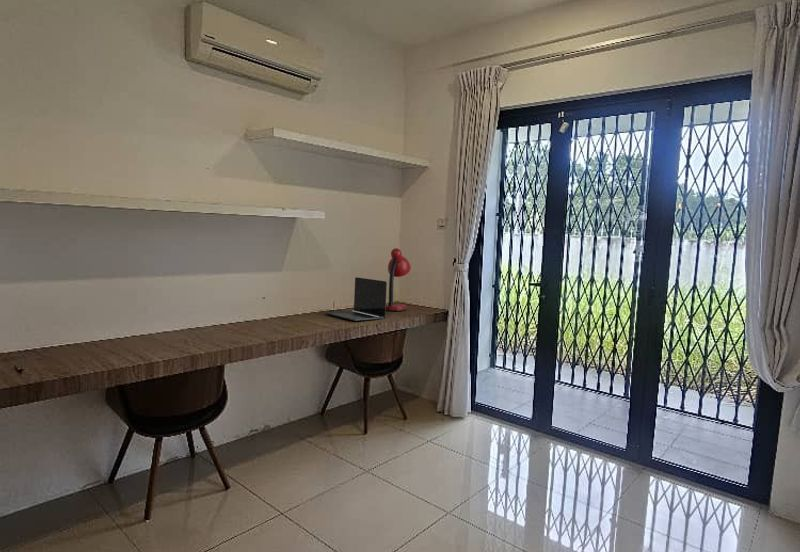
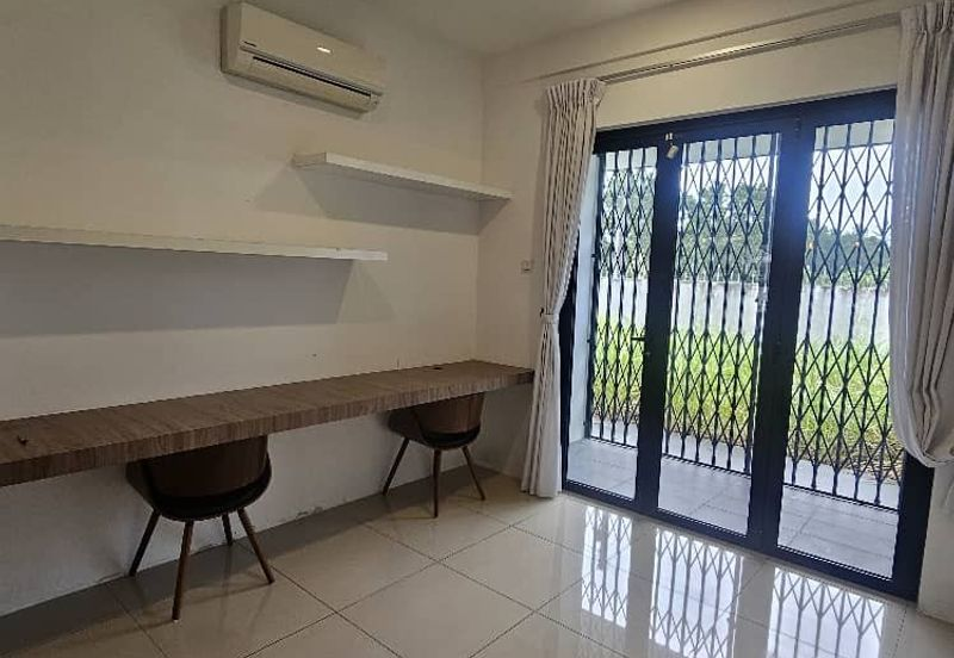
- laptop [324,276,388,322]
- desk lamp [386,247,412,312]
